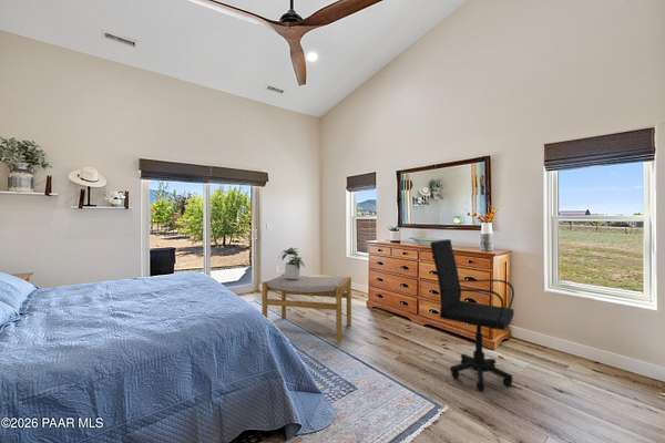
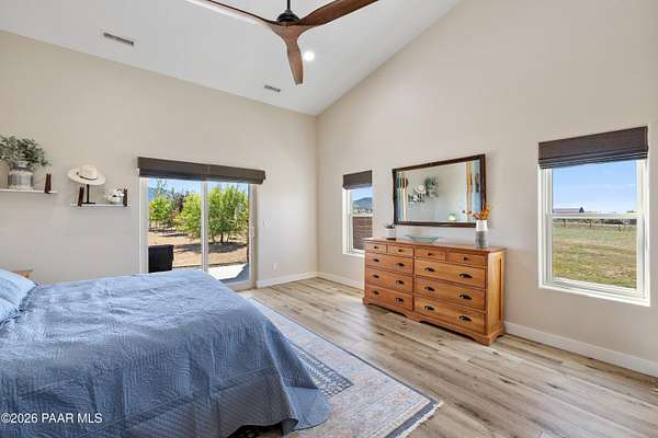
- footstool [260,274,352,343]
- potted plant [277,247,306,279]
- office chair [430,238,515,392]
